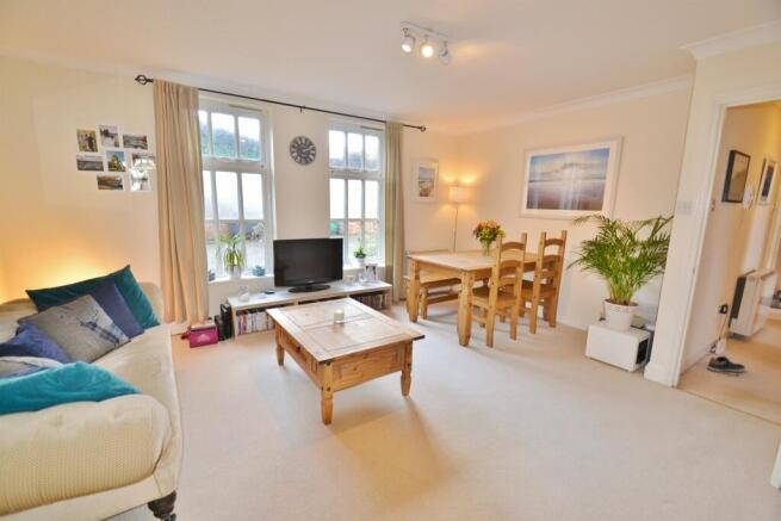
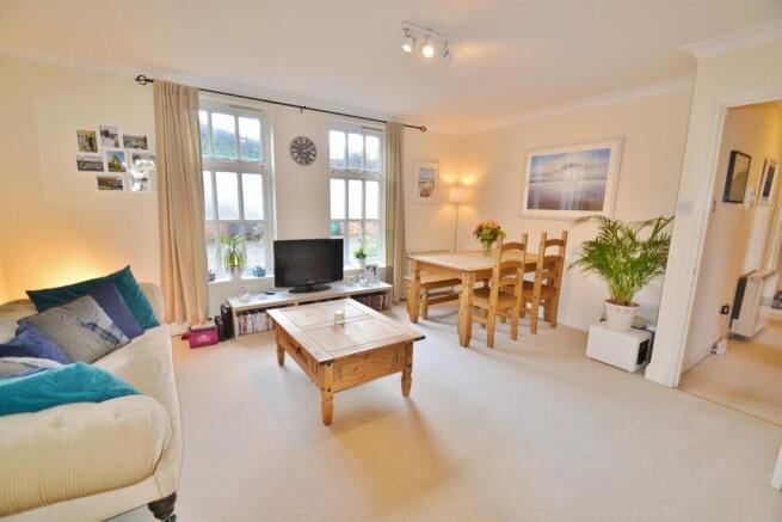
- sneaker [706,355,746,377]
